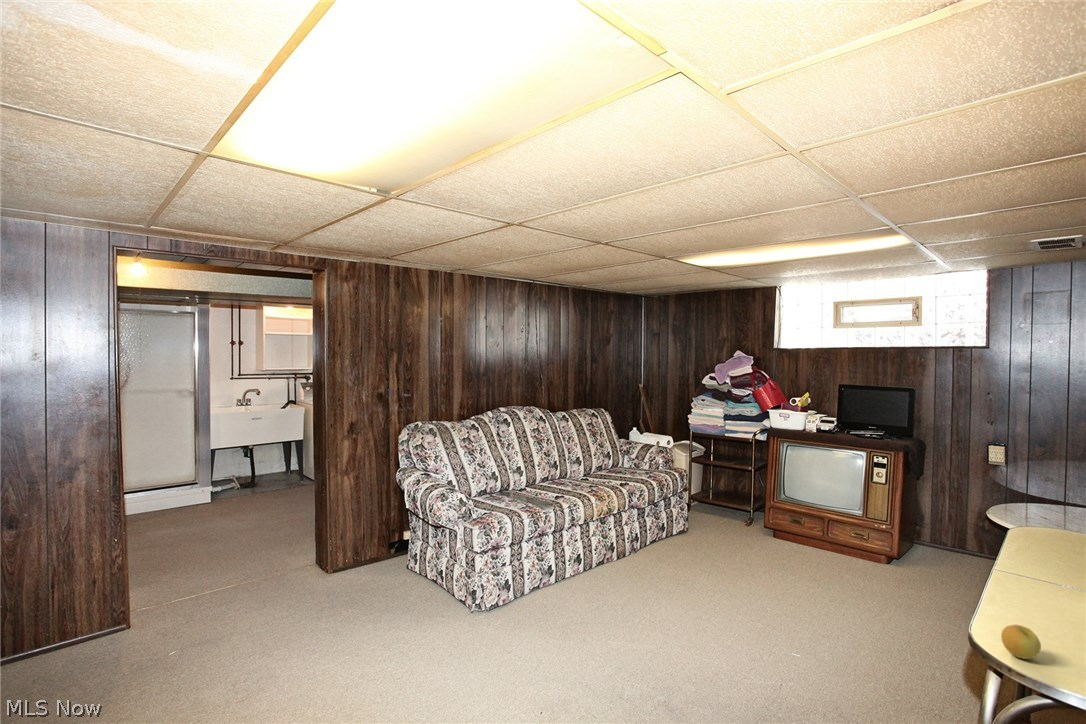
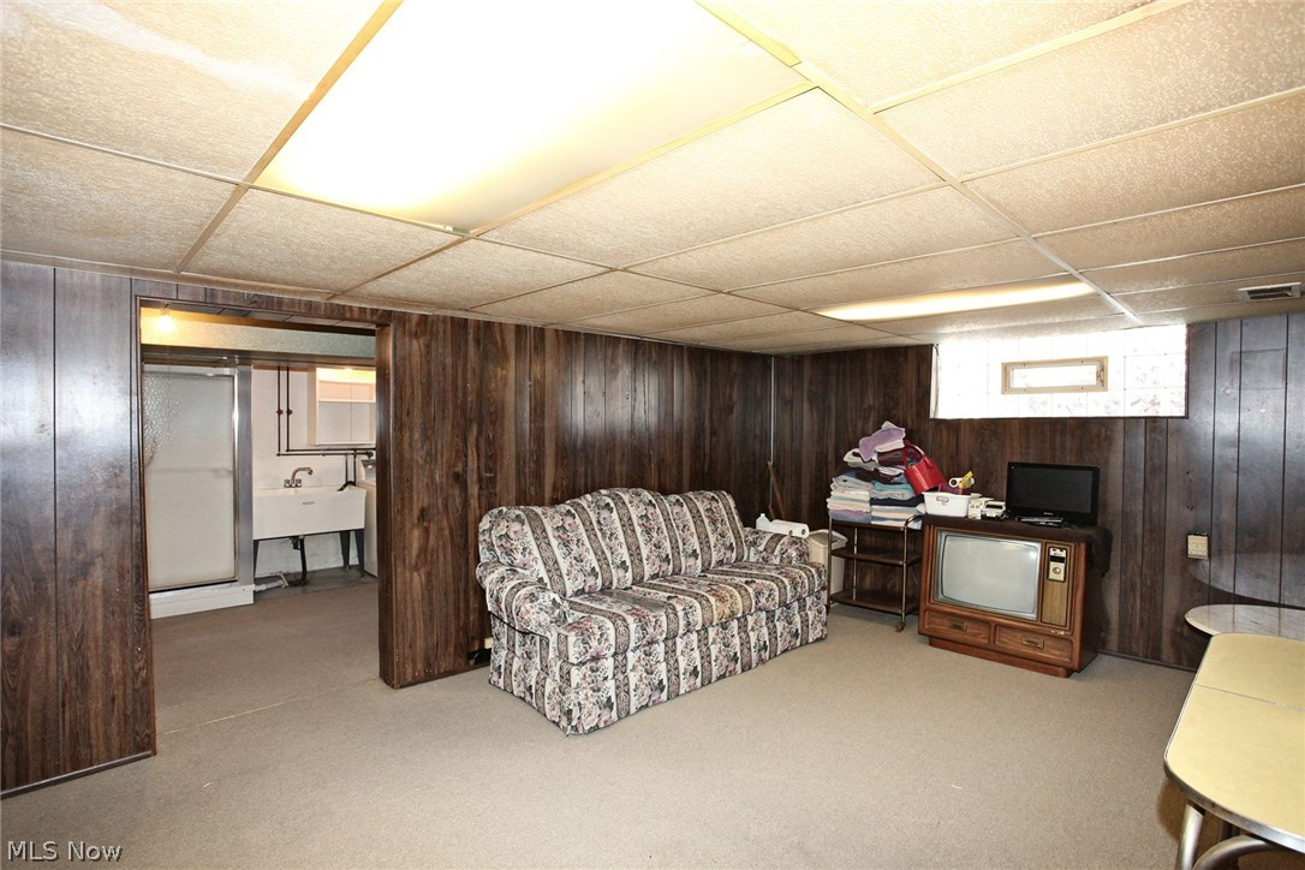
- apple [1000,624,1042,660]
